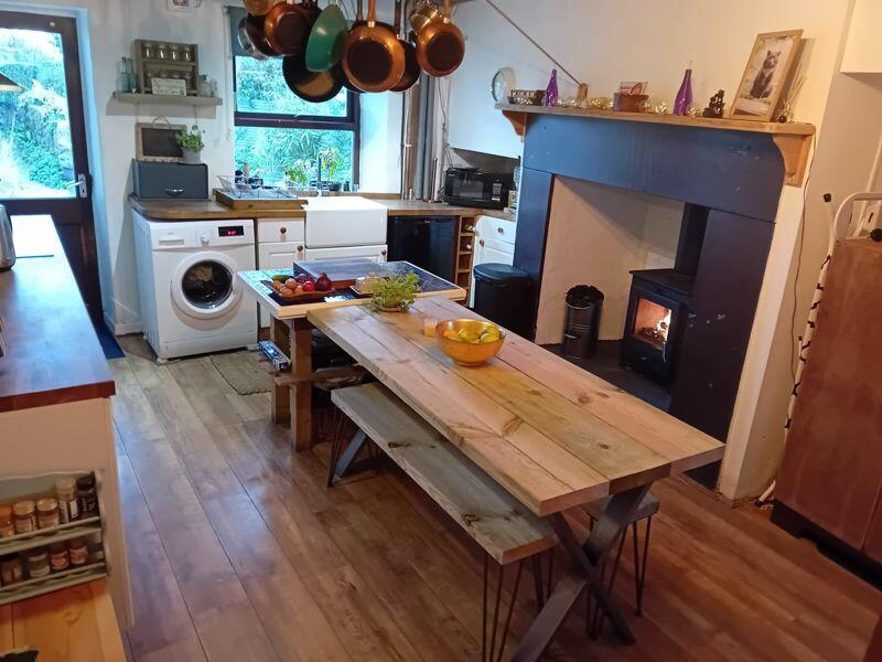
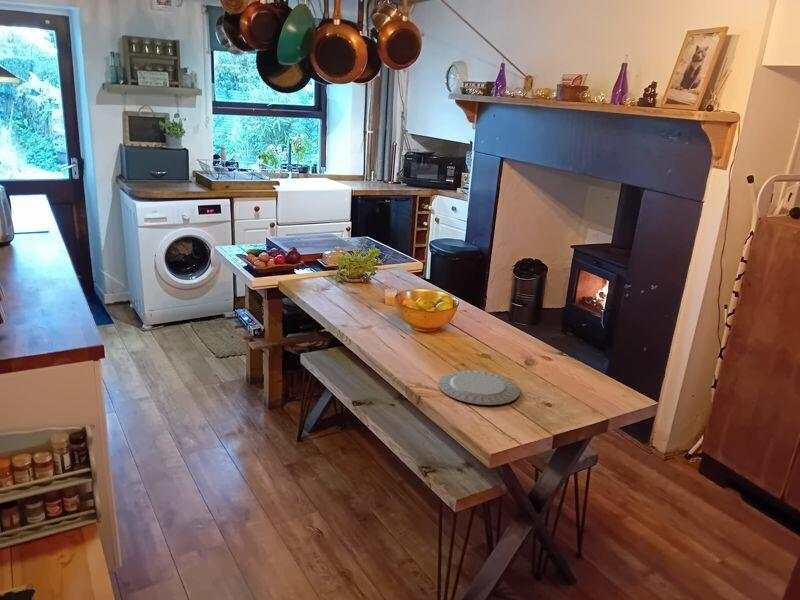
+ chinaware [437,369,521,406]
